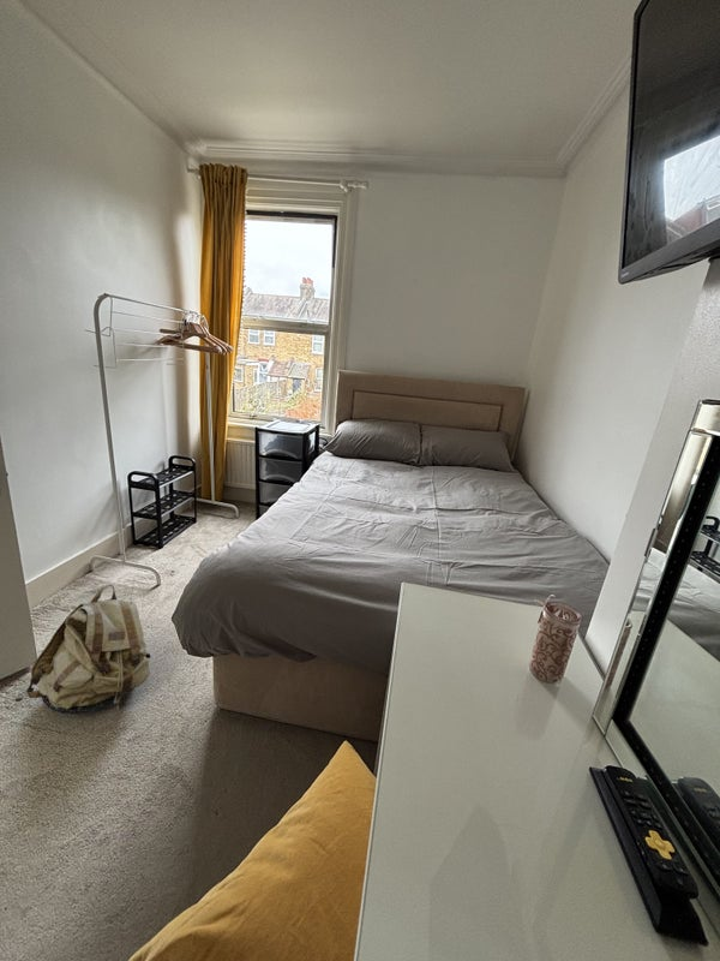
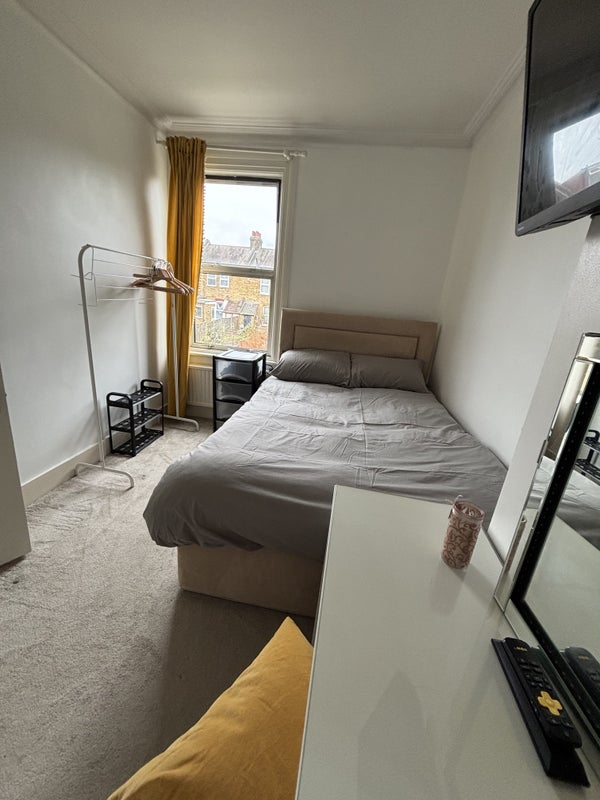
- backpack [25,584,152,716]
